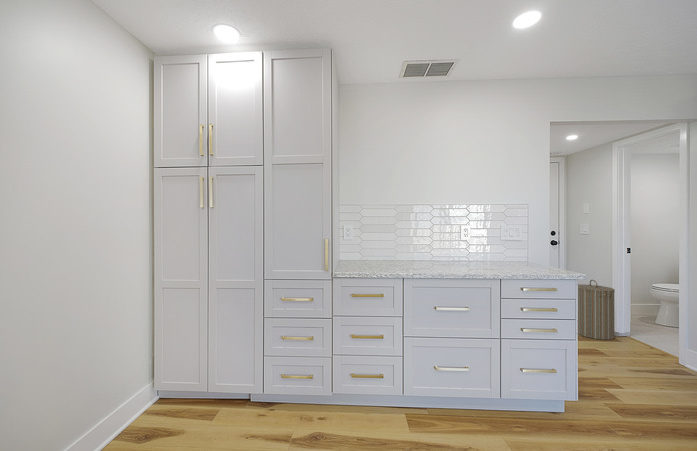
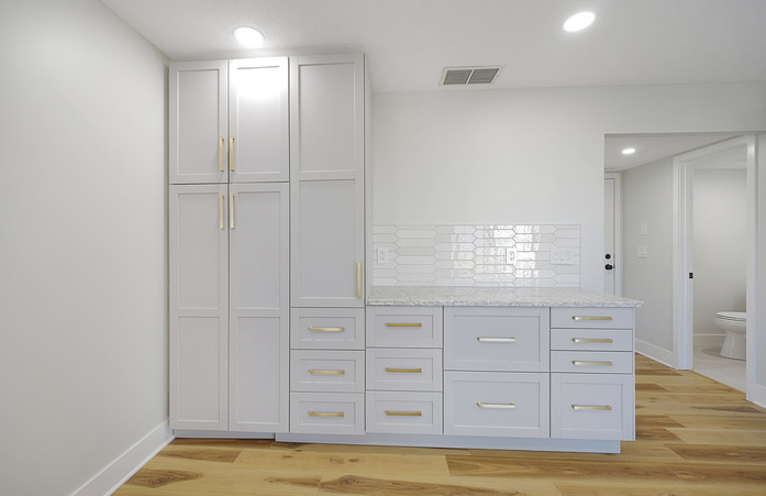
- laundry hamper [577,279,616,341]
